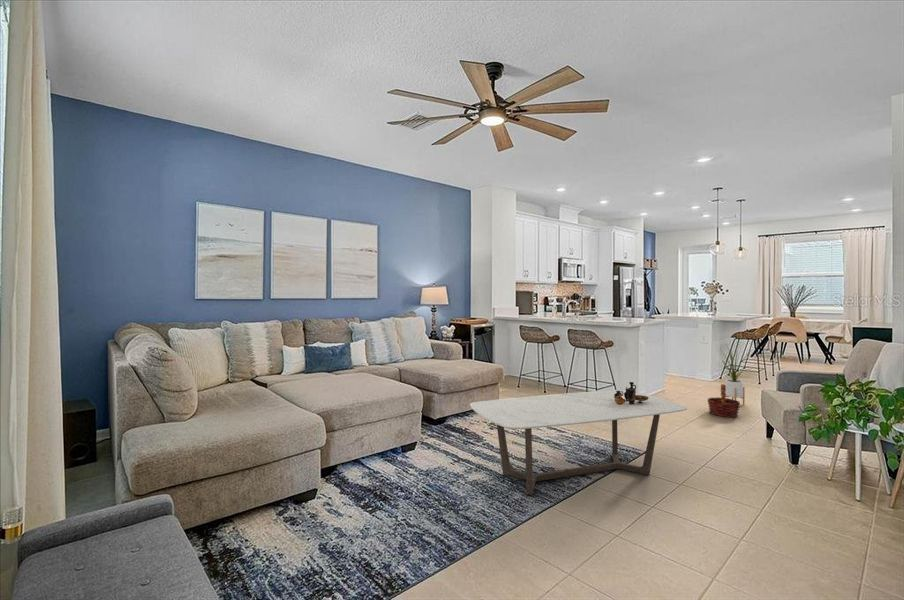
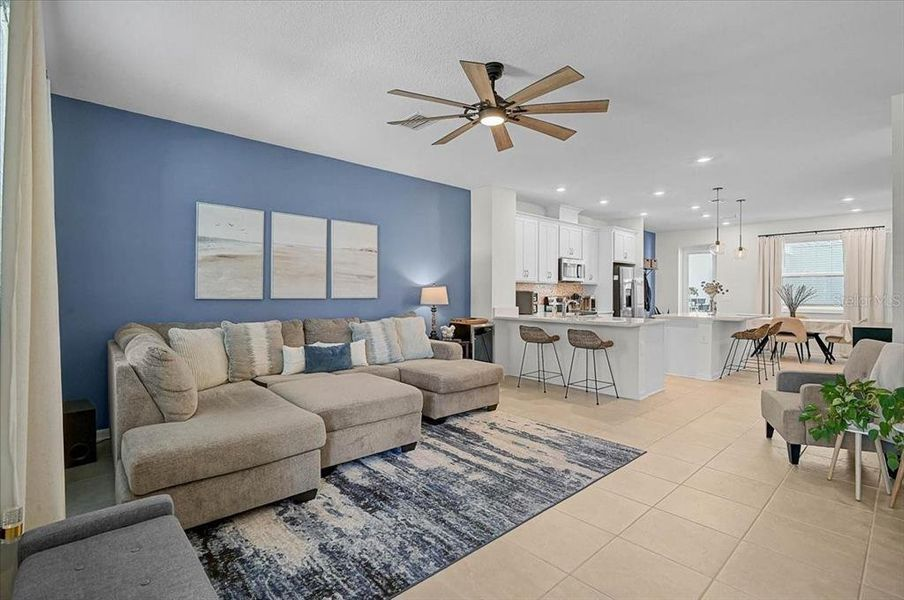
- house plant [716,344,753,405]
- basket [707,383,741,418]
- coffee table [469,389,688,496]
- vase [614,381,649,405]
